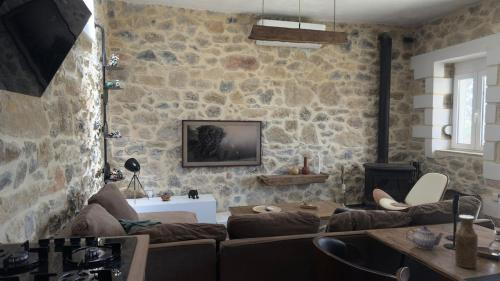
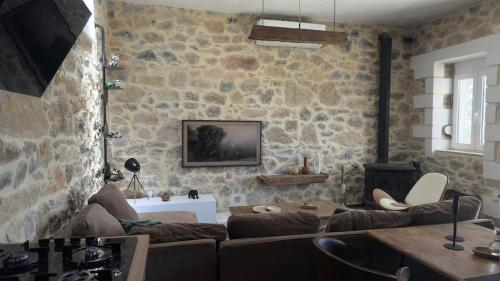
- bottle [454,214,479,269]
- teapot [405,225,445,250]
